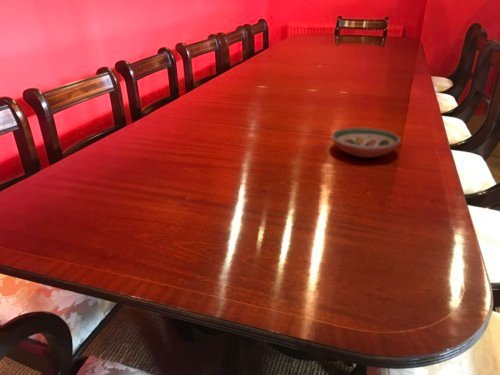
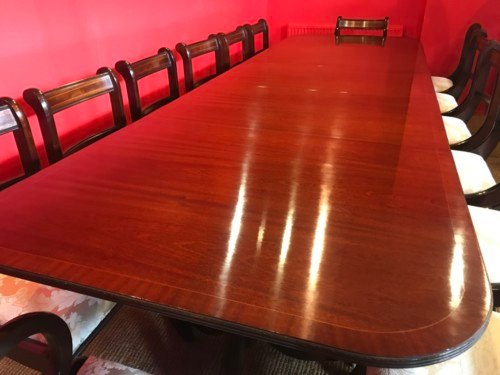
- decorative bowl [330,126,402,159]
